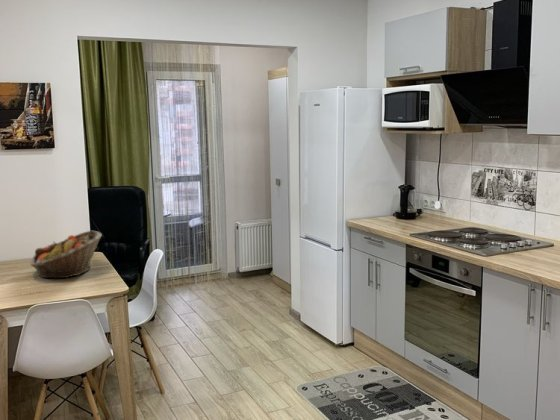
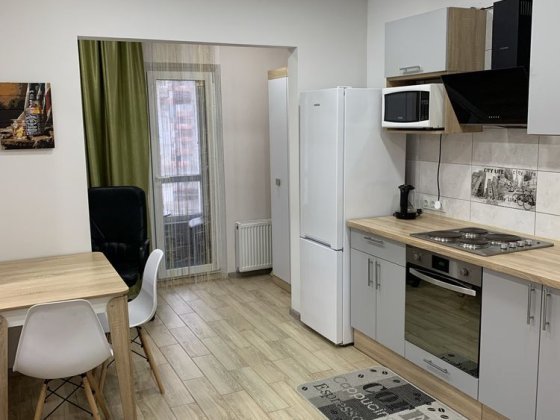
- fruit basket [30,230,103,280]
